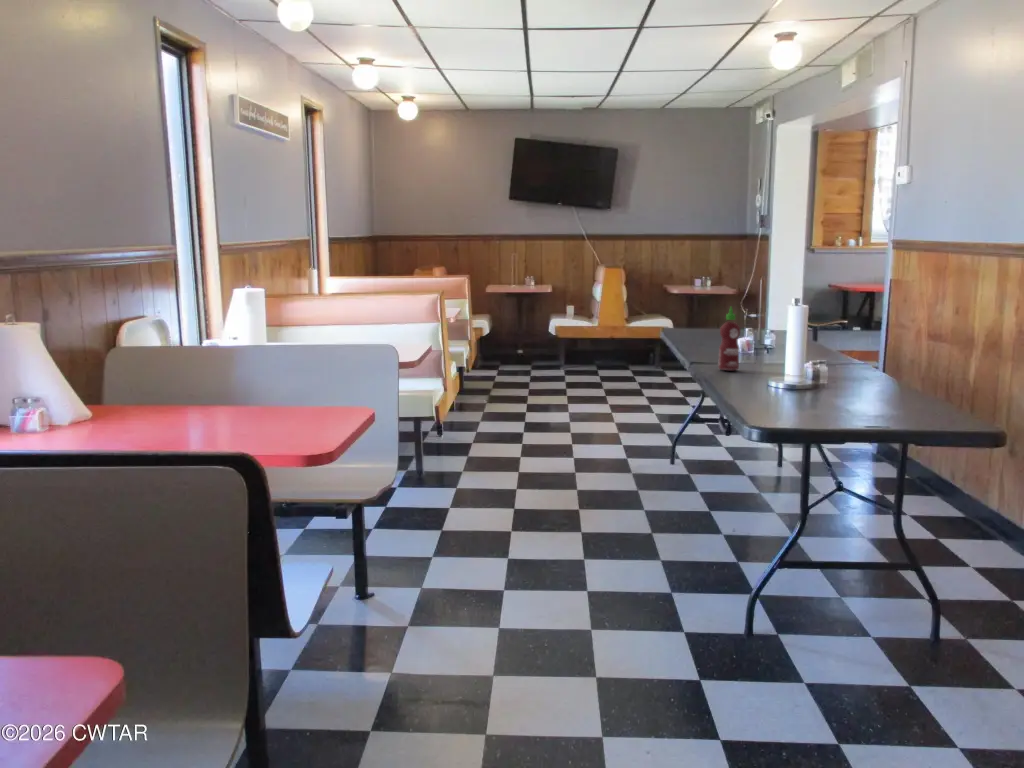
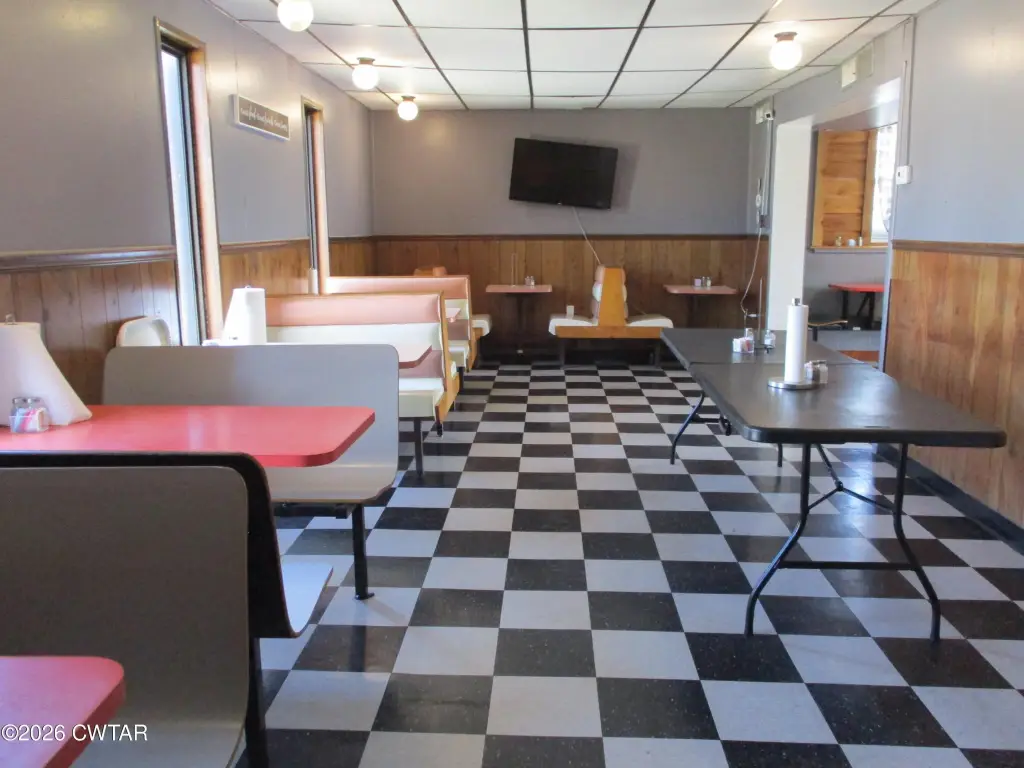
- hot sauce [717,306,741,371]
